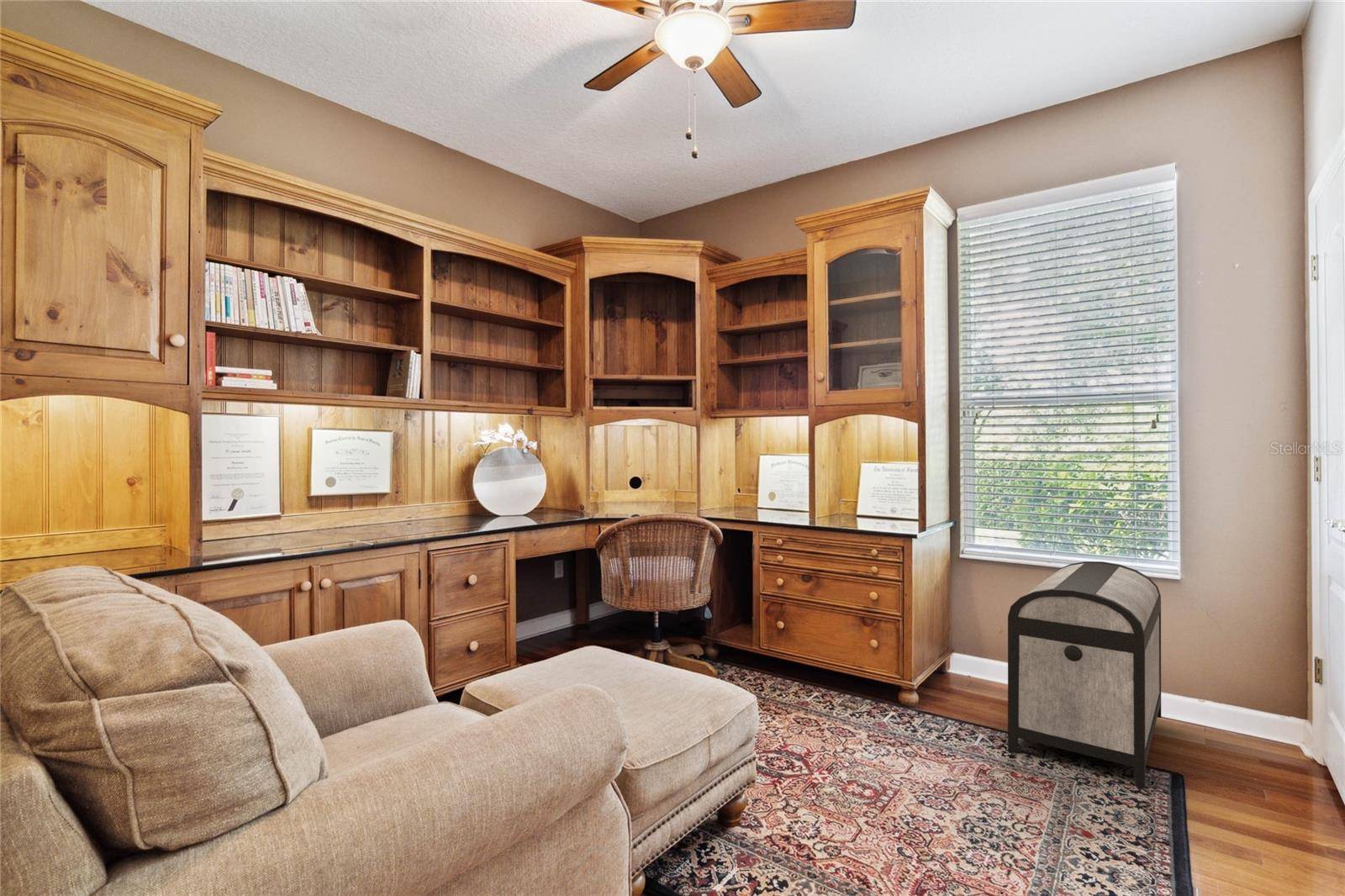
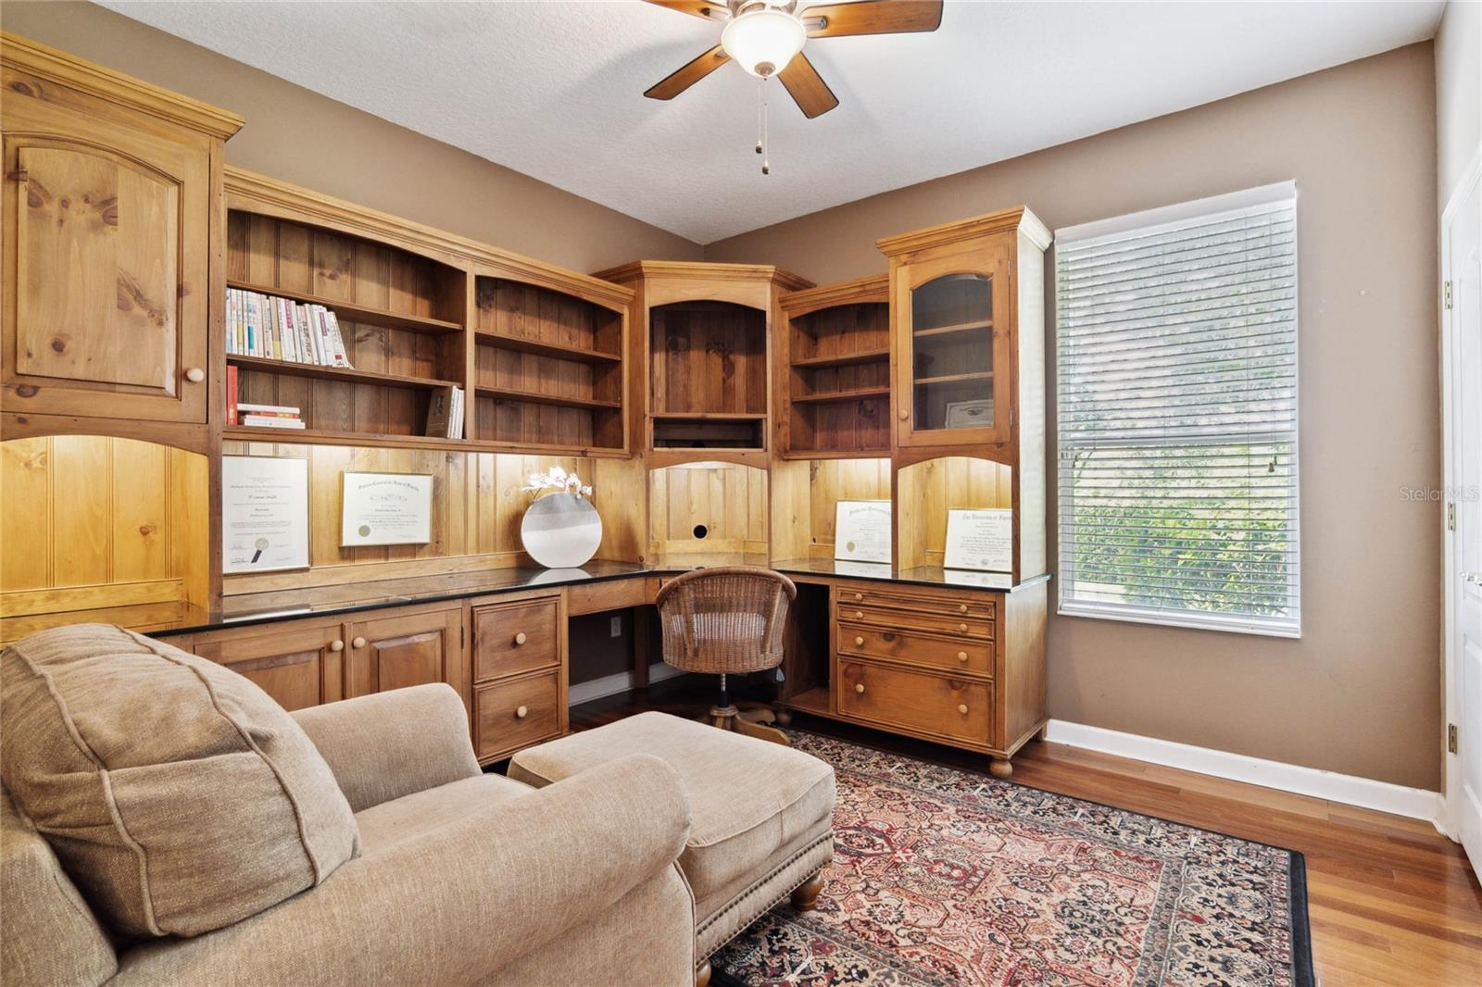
- storage chest [1007,561,1162,789]
